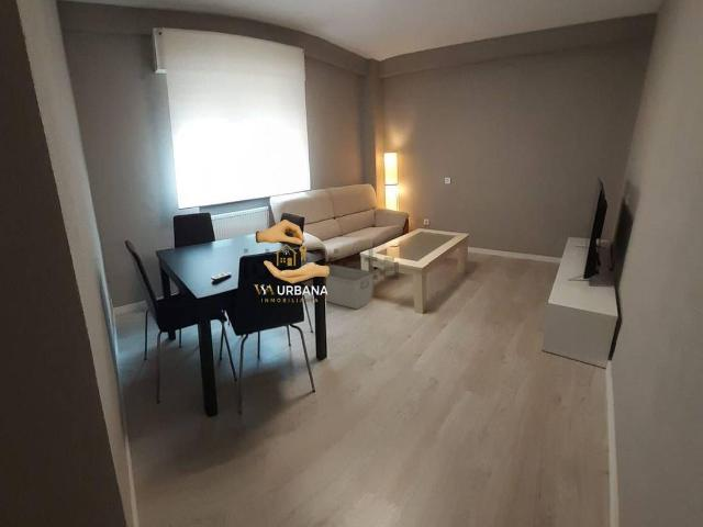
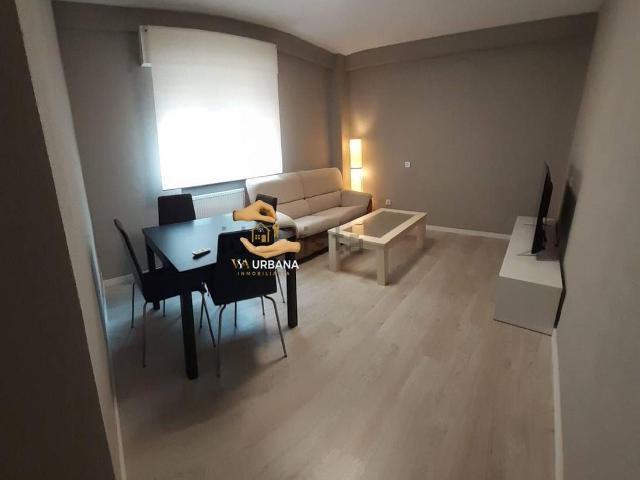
- storage bin [325,264,375,310]
